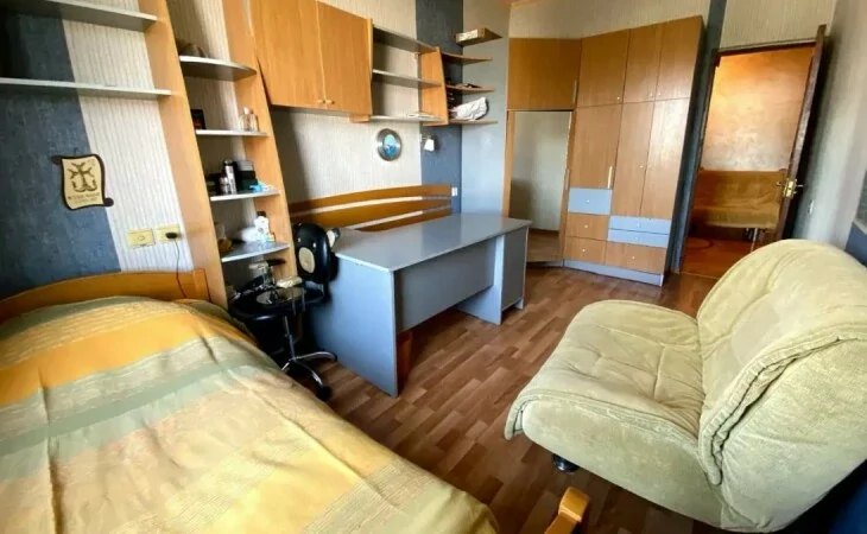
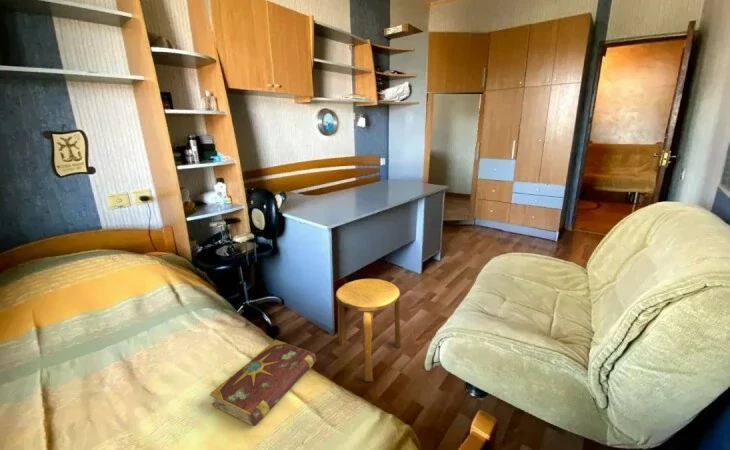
+ book [209,339,317,427]
+ stool [335,278,402,382]
